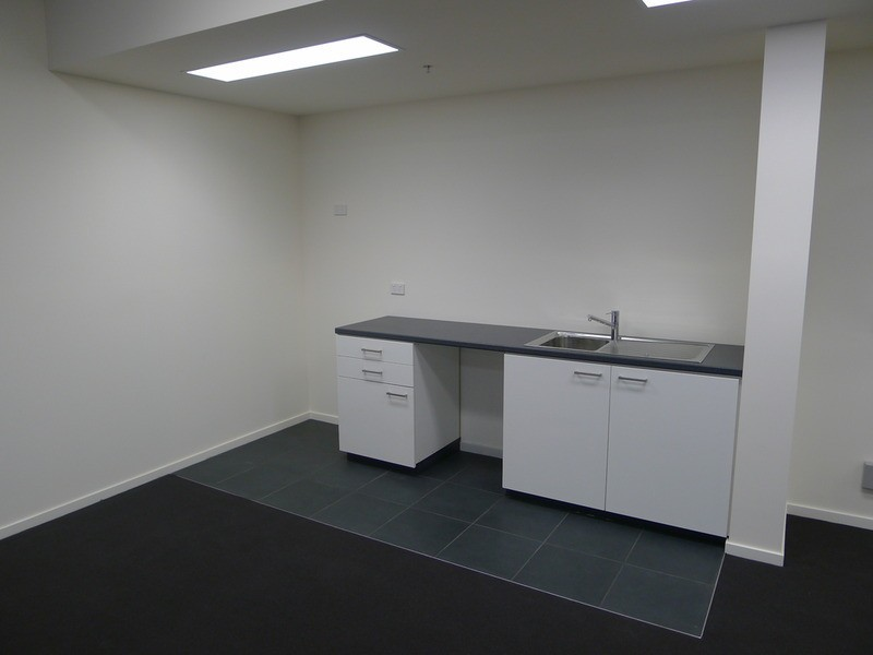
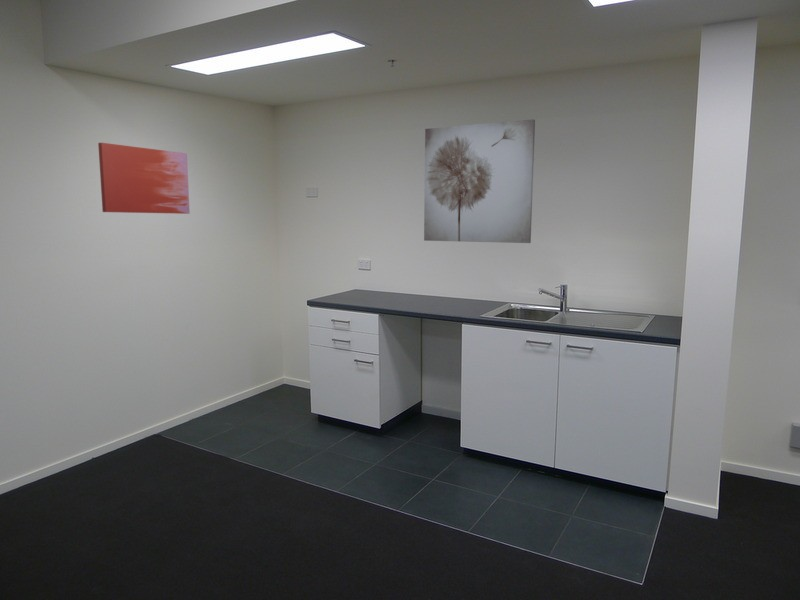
+ wall art [423,118,536,244]
+ wall art [97,142,191,215]
